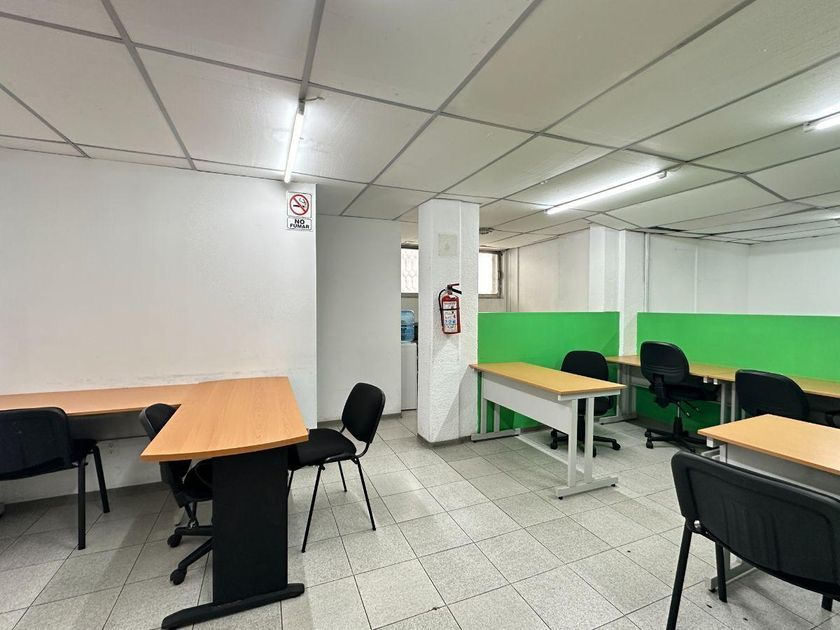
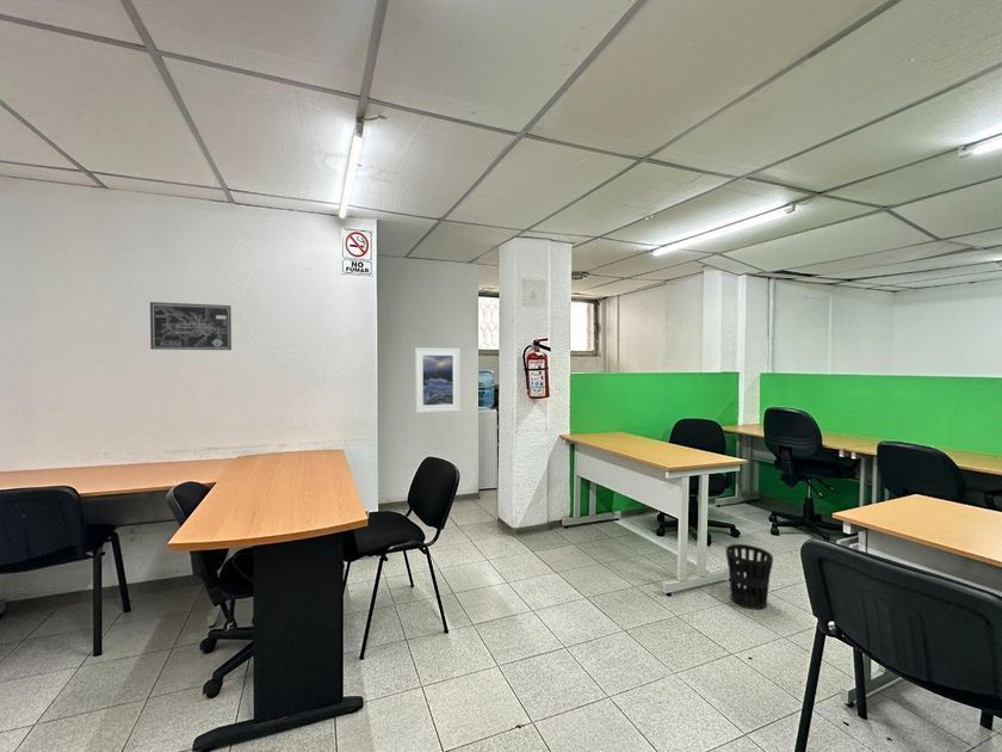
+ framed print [414,347,462,414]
+ wall art [149,301,233,351]
+ wastebasket [725,543,774,611]
